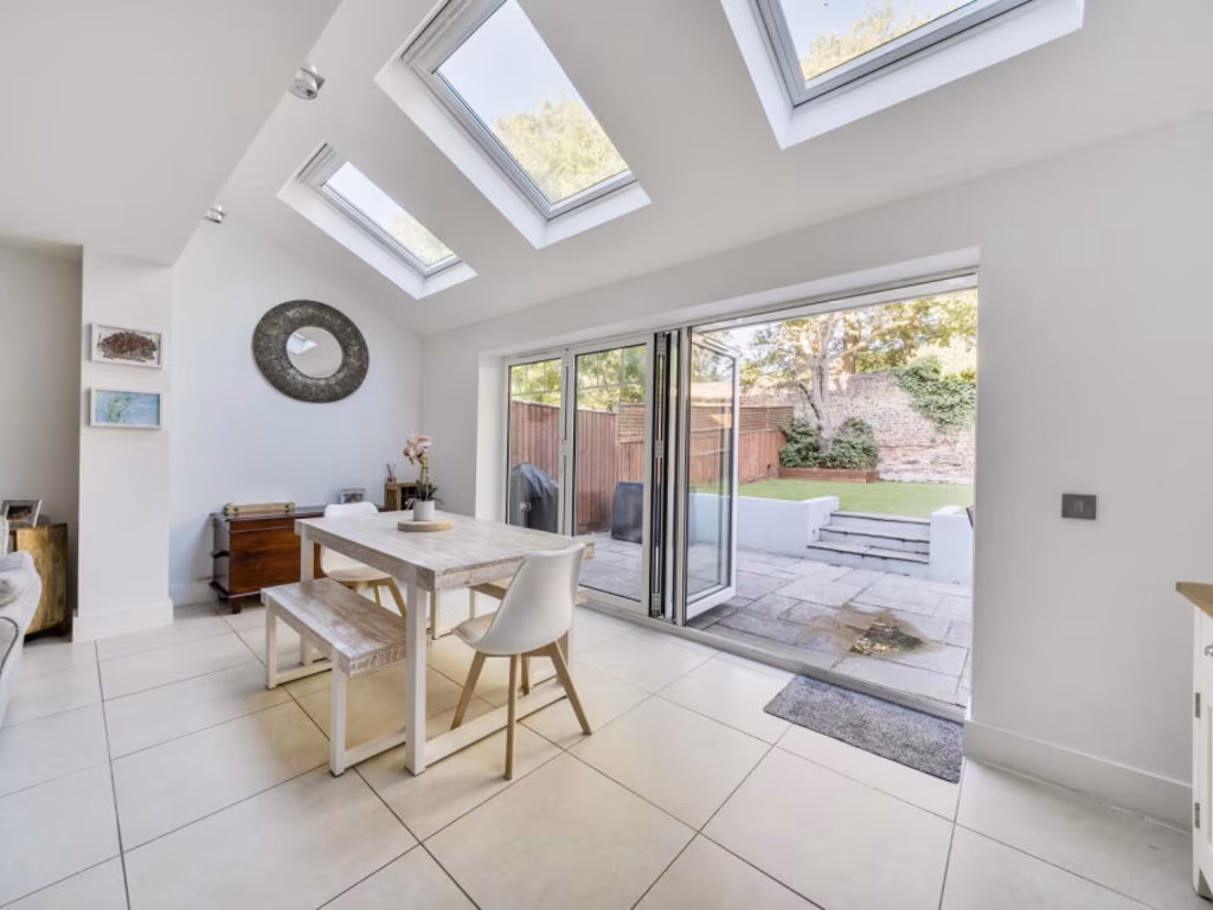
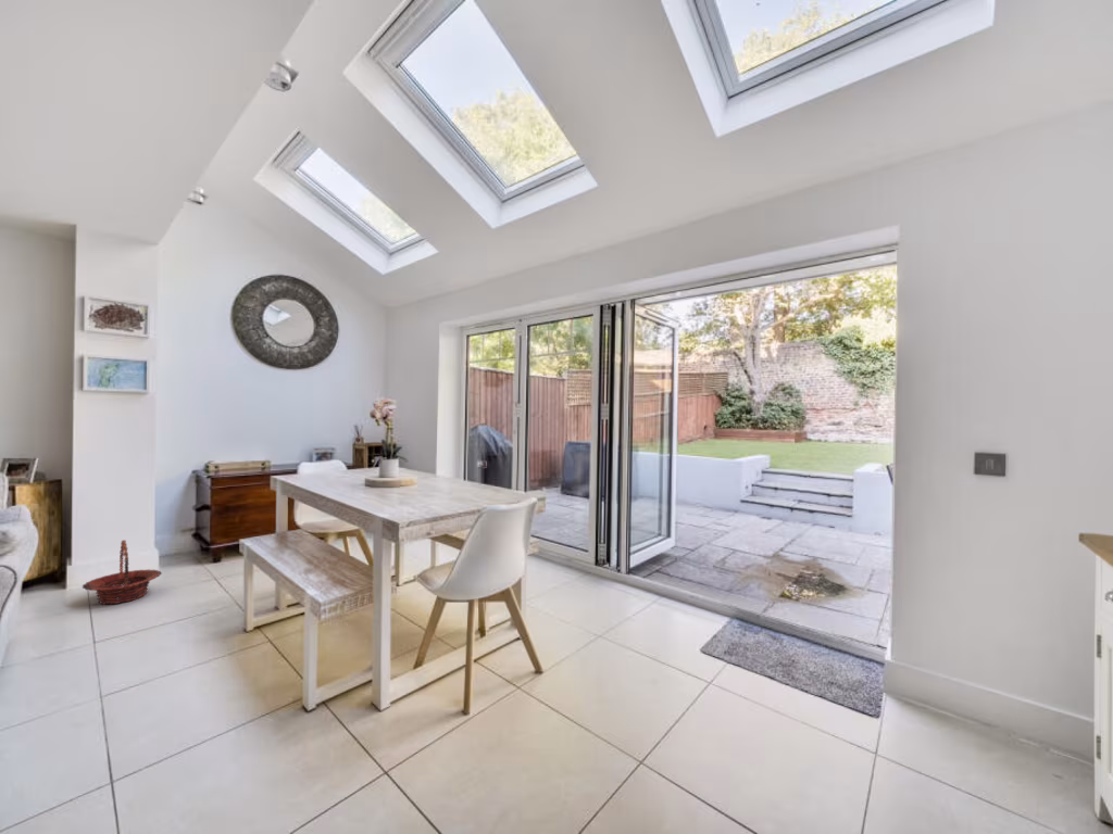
+ basket [82,539,163,606]
